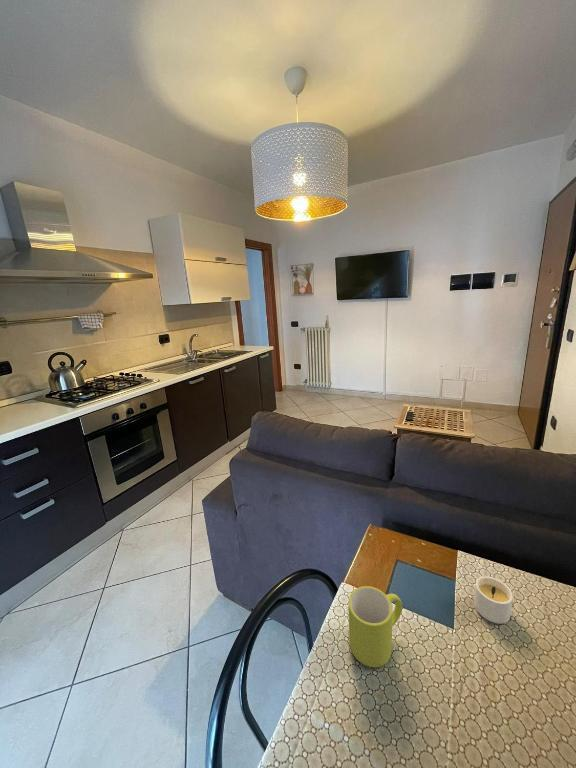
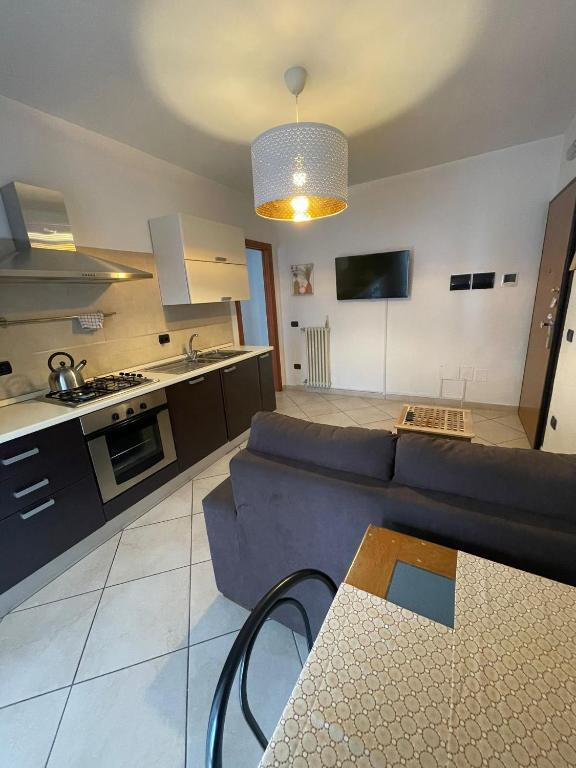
- mug [348,585,403,668]
- candle [473,575,514,625]
